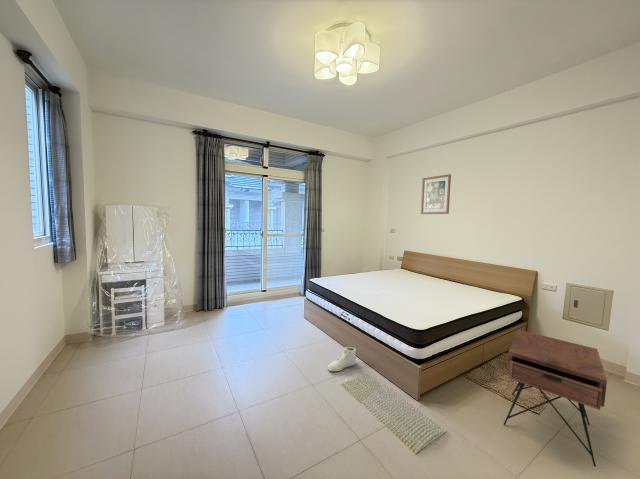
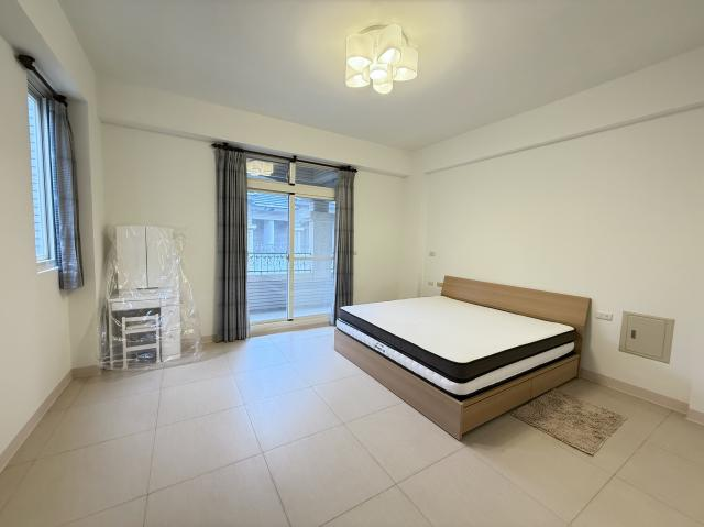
- bath mat [340,371,447,454]
- nightstand [503,329,608,467]
- wall art [420,173,452,215]
- sneaker [327,346,357,372]
